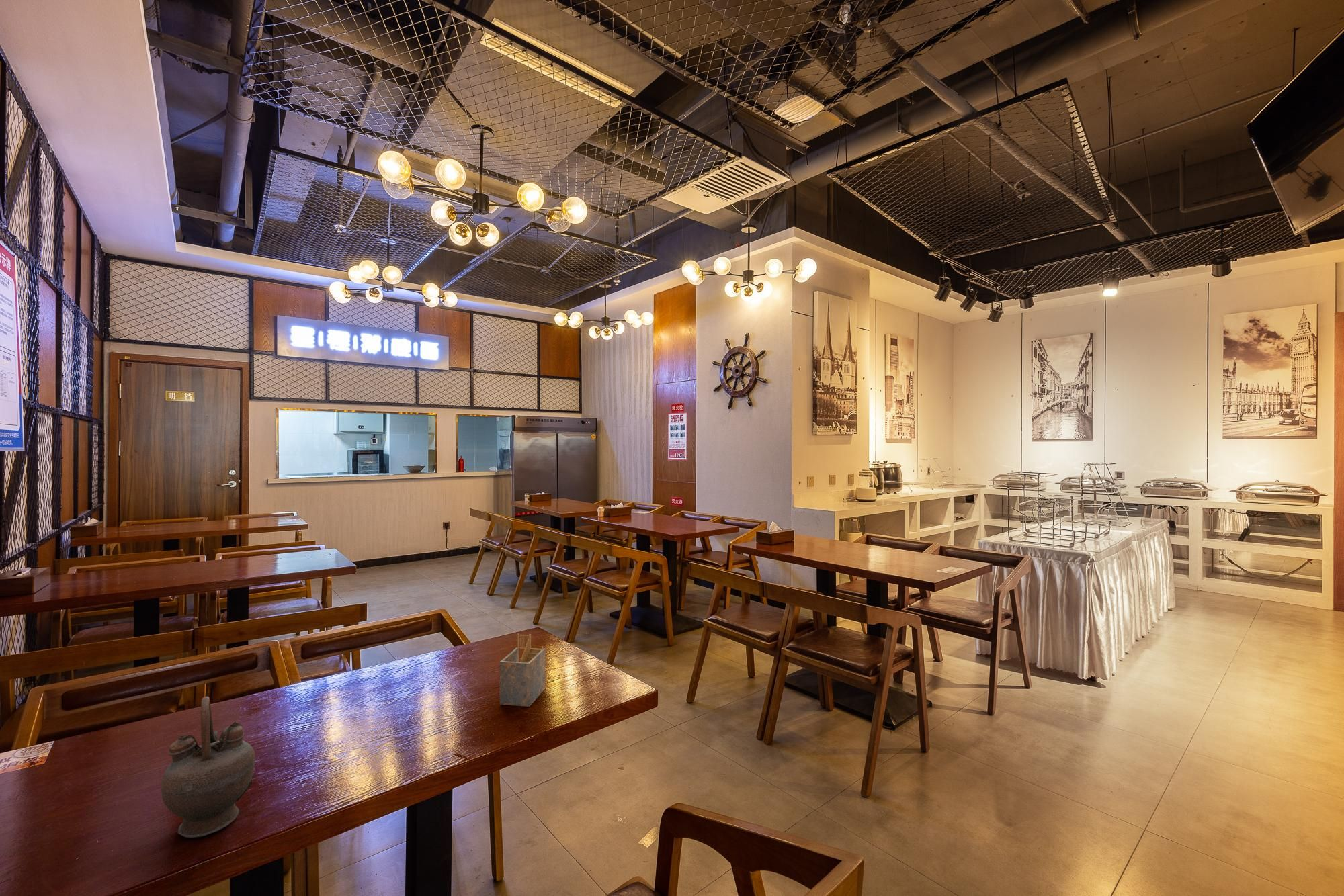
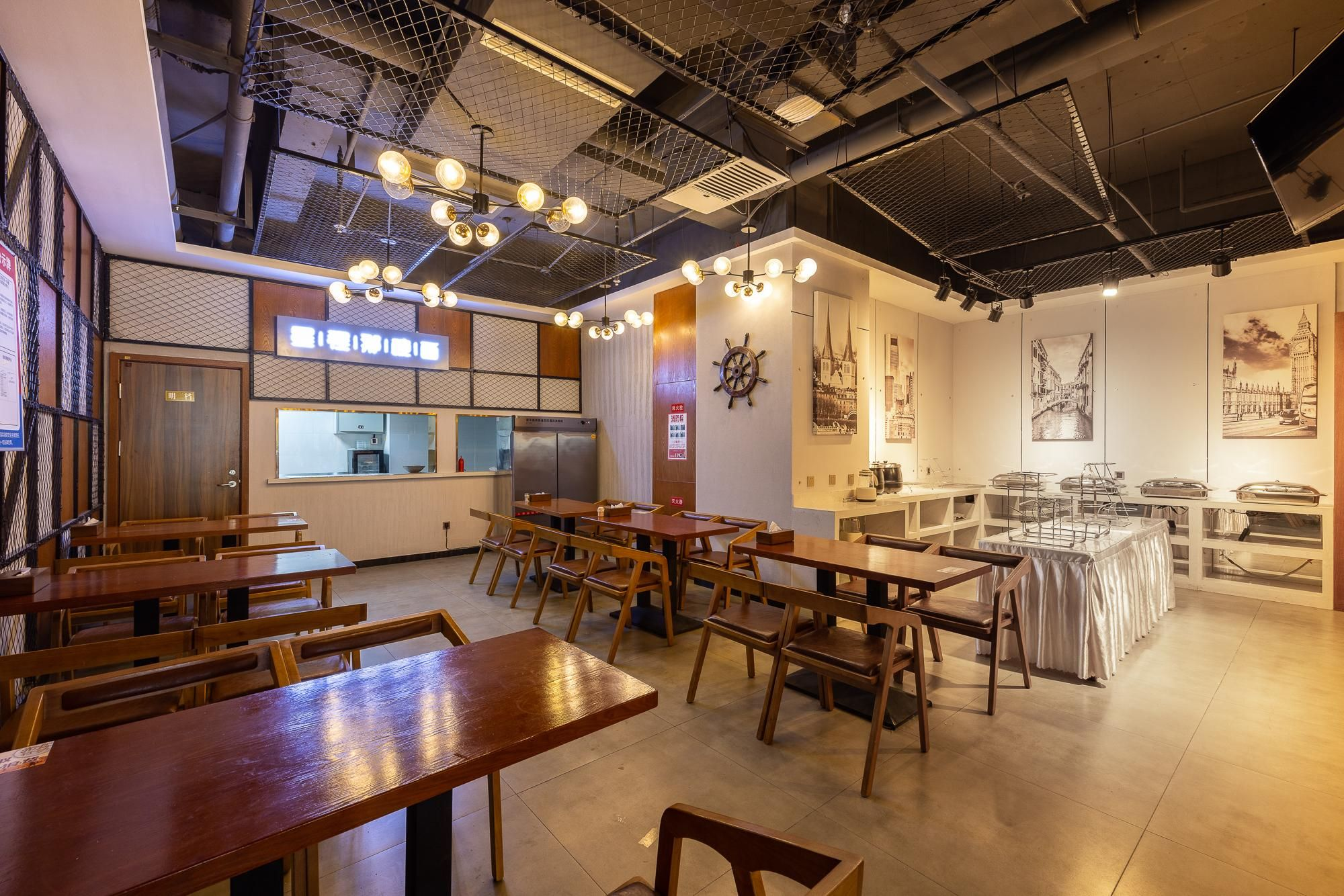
- napkin holder [499,633,546,707]
- teapot [160,696,257,838]
